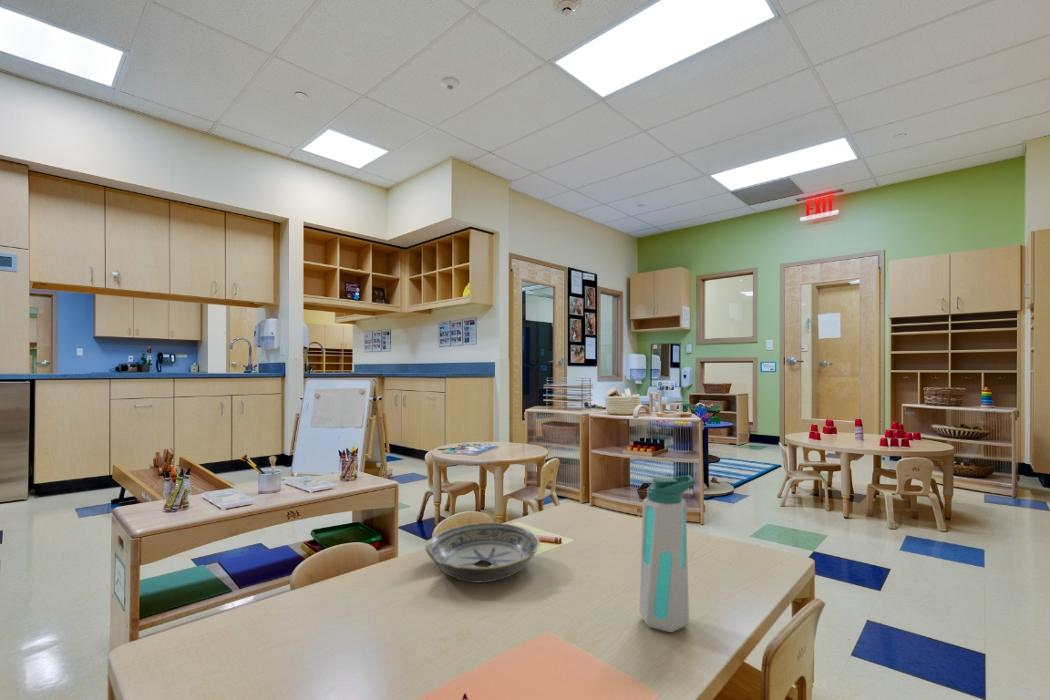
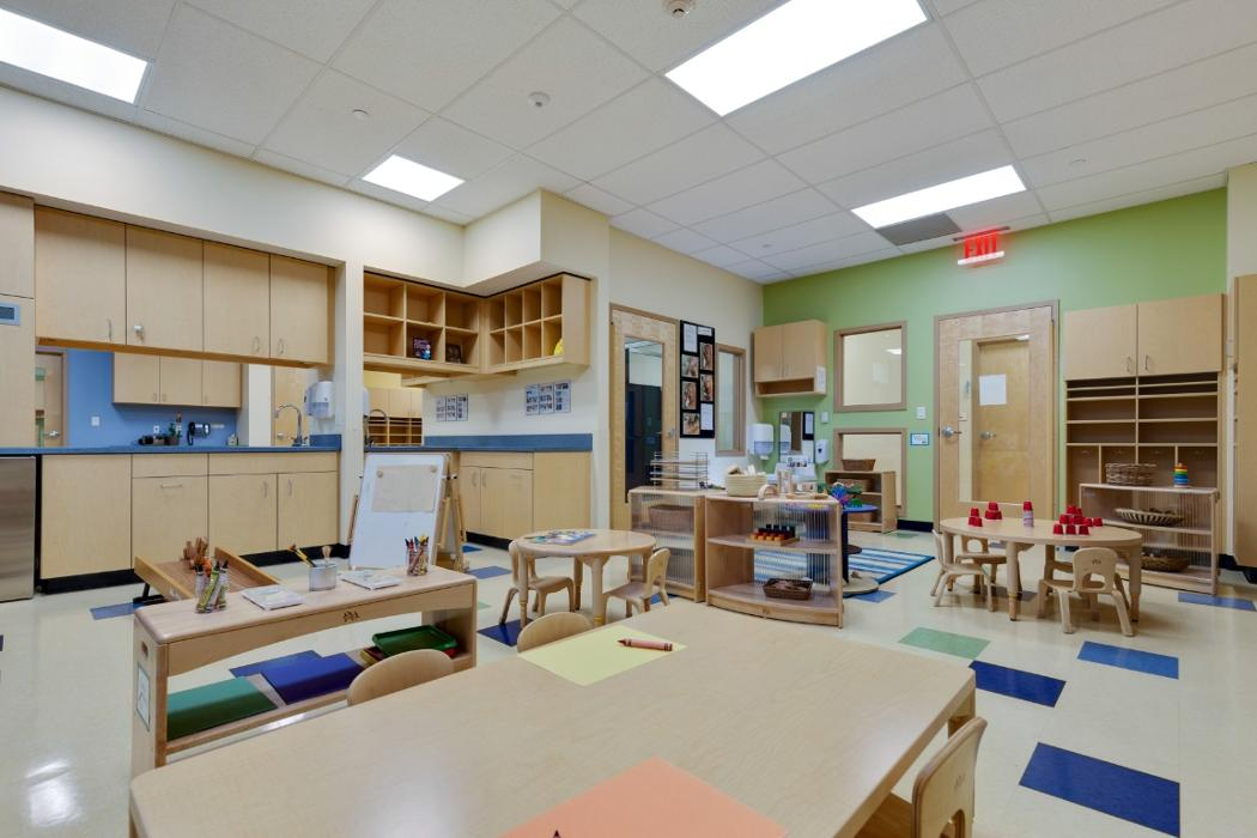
- bowl [424,521,541,584]
- water bottle [639,474,697,633]
